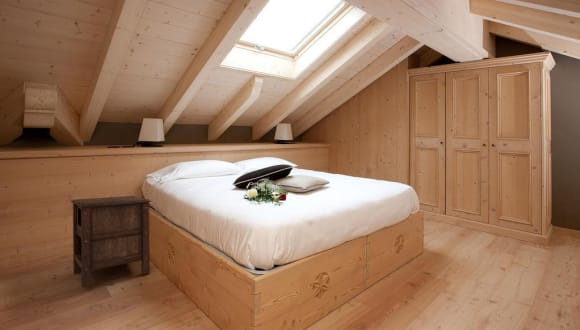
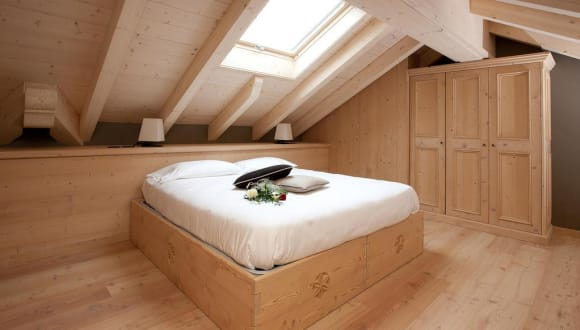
- nightstand [70,195,152,289]
